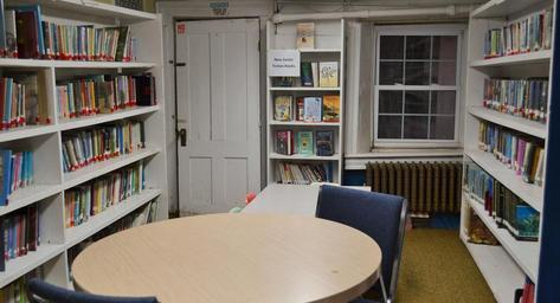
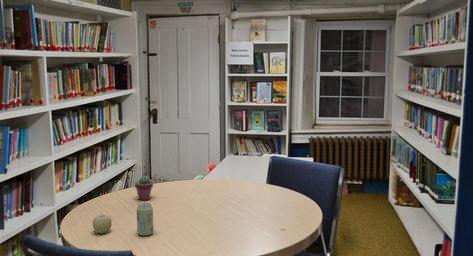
+ fruit [92,213,113,234]
+ potted succulent [134,175,154,201]
+ beverage can [136,202,155,237]
